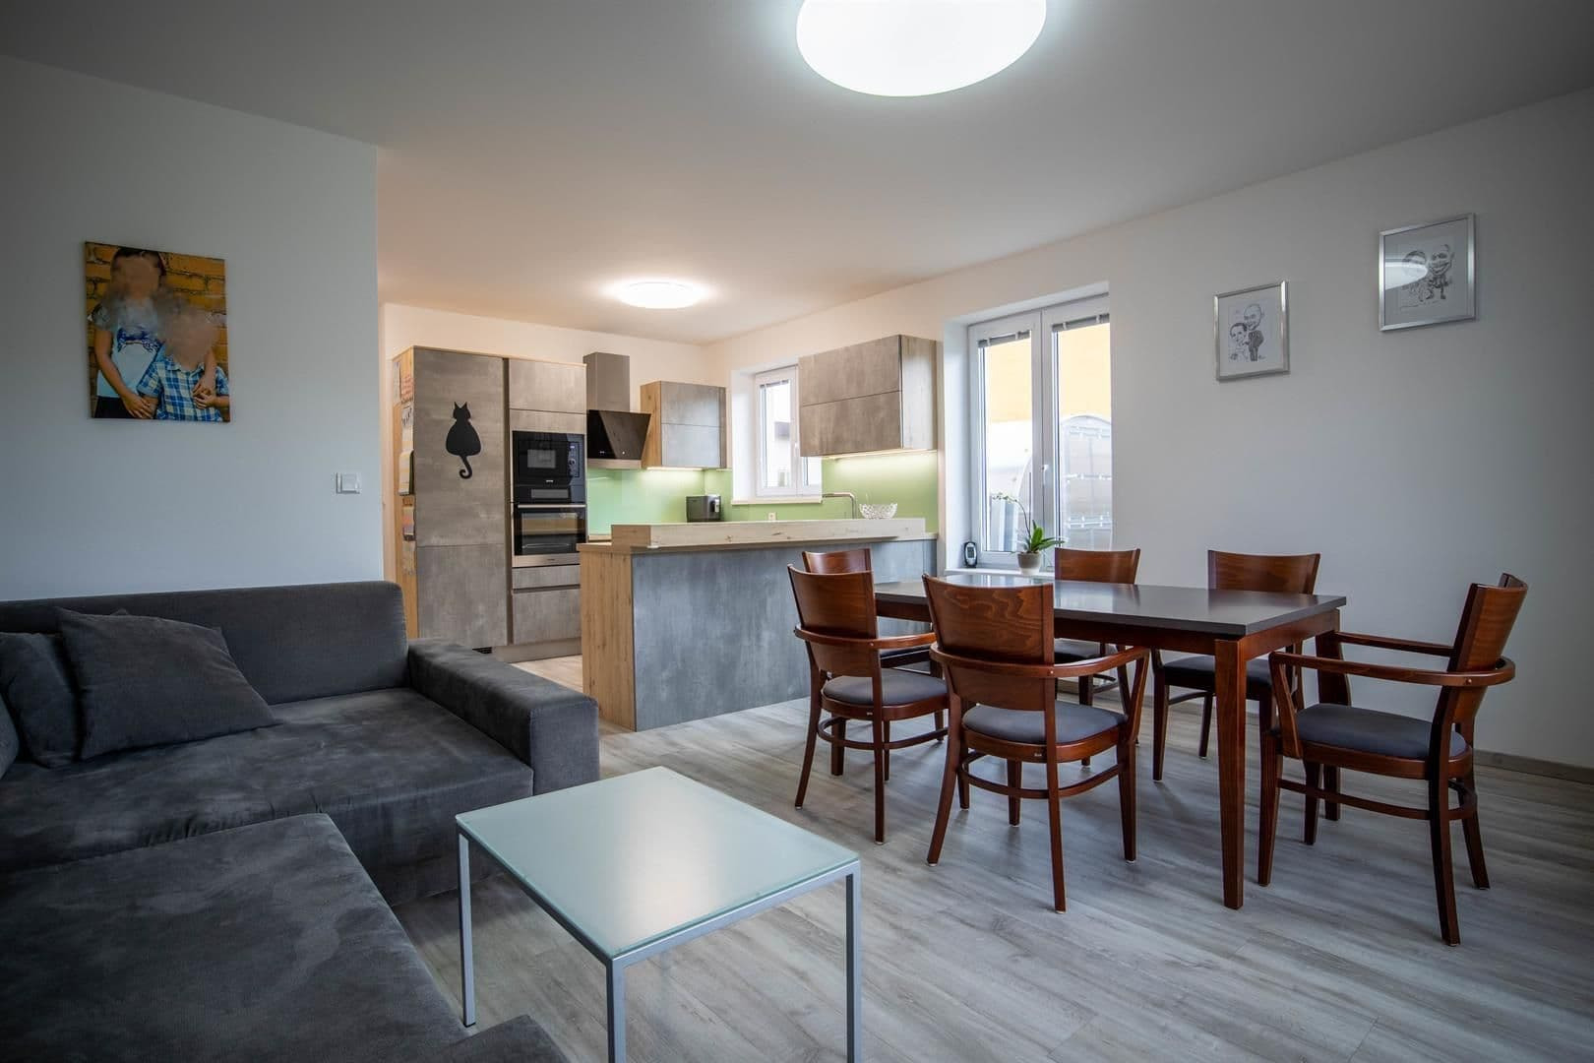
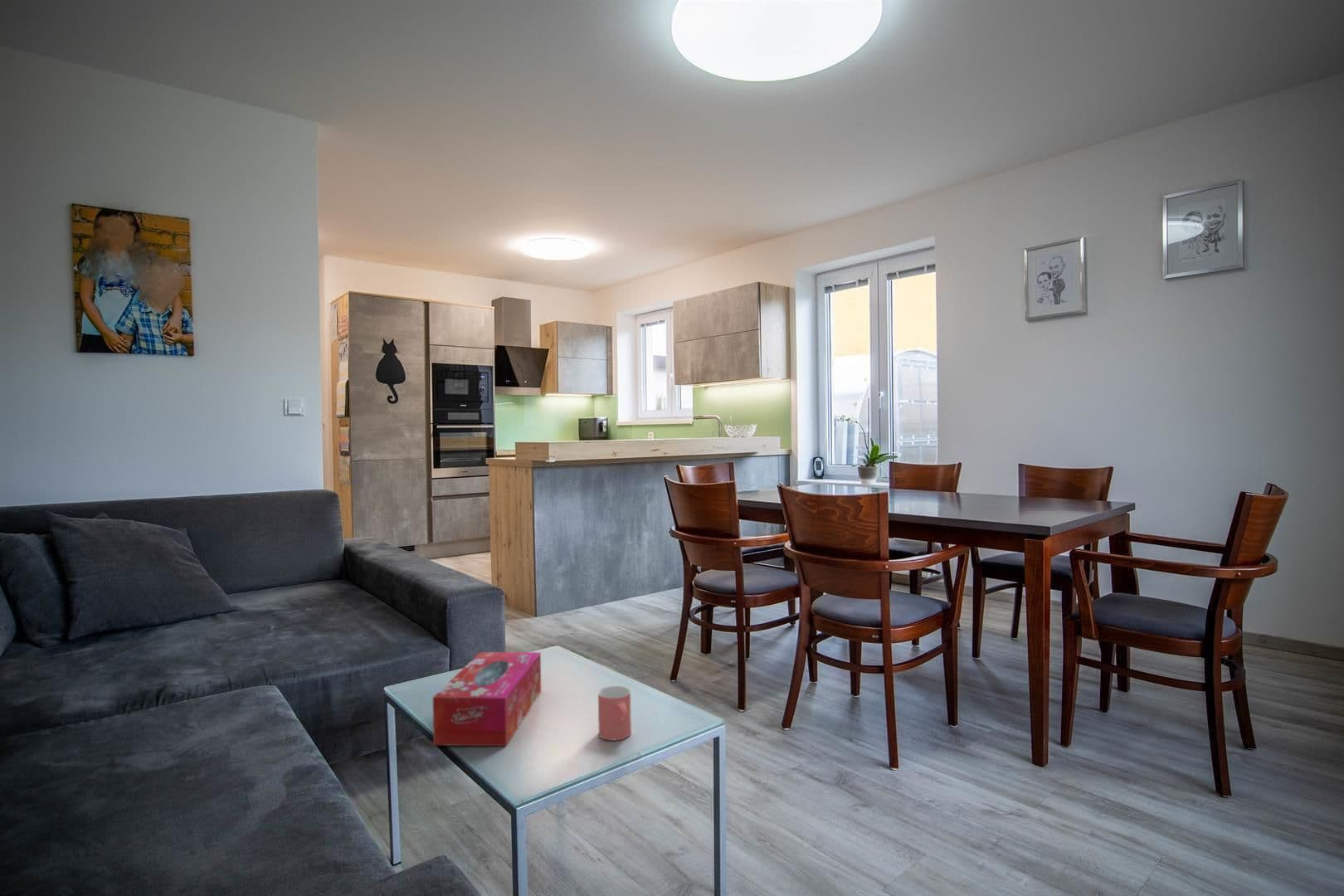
+ tissue box [432,651,542,747]
+ cup [597,685,632,741]
